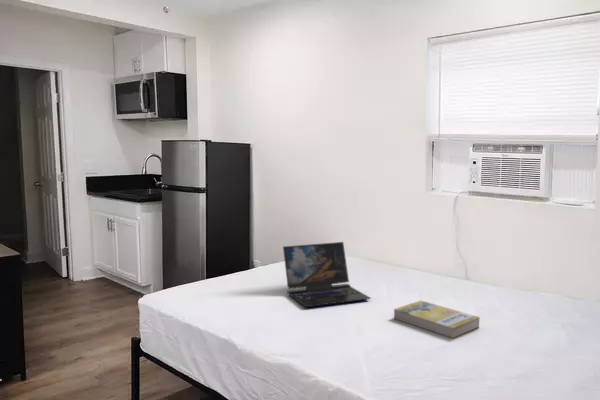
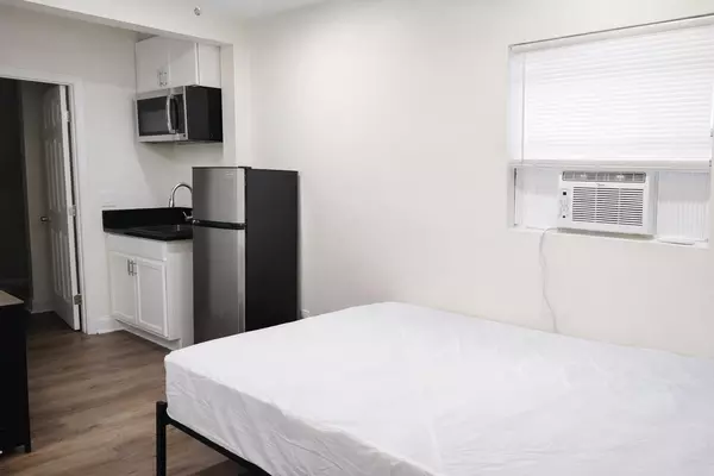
- laptop [282,241,372,308]
- book [393,300,481,339]
